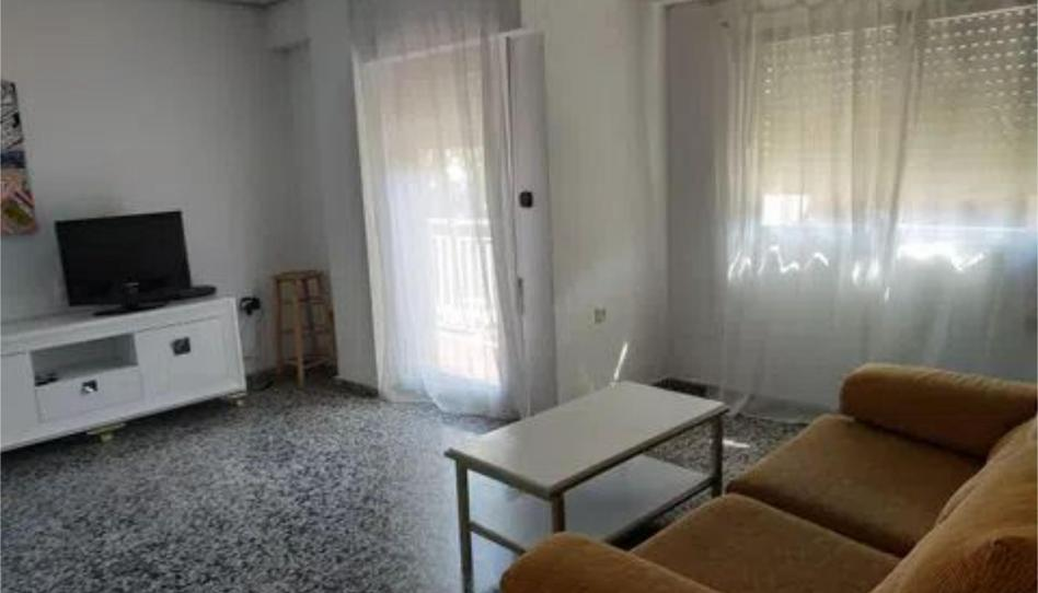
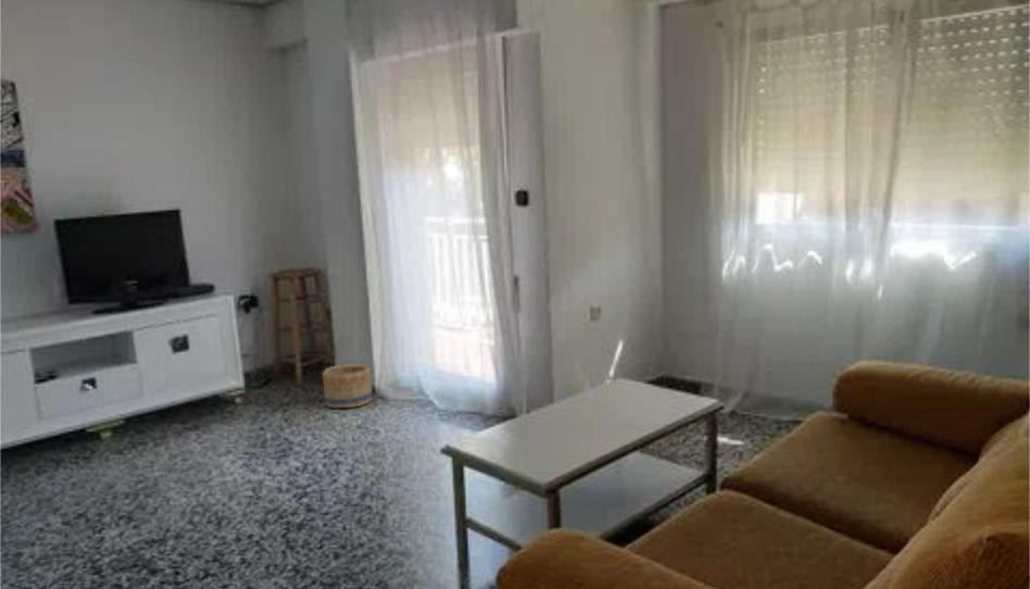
+ basket [321,363,374,409]
